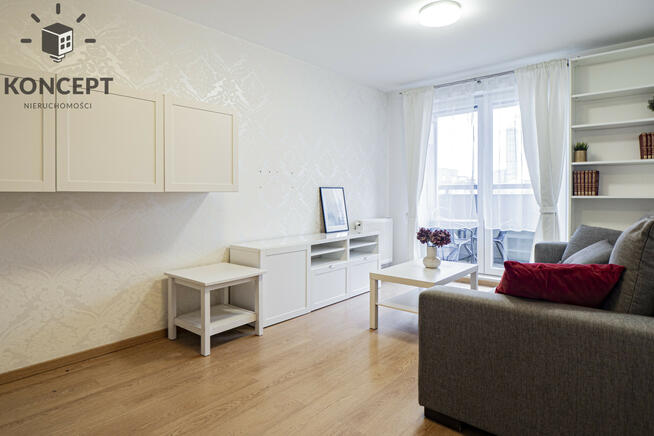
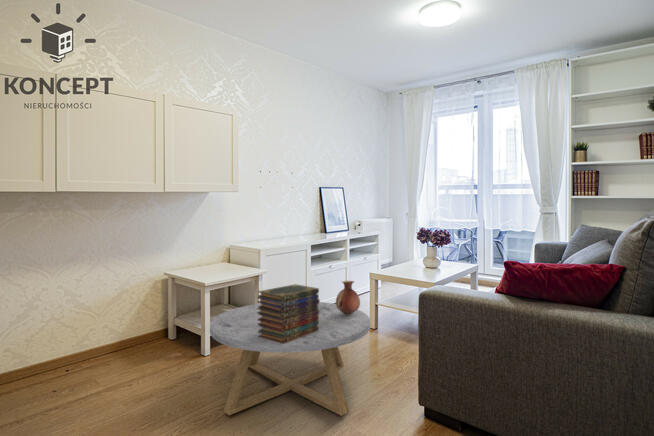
+ book stack [256,283,321,344]
+ vase [335,280,361,315]
+ coffee table [209,301,371,417]
